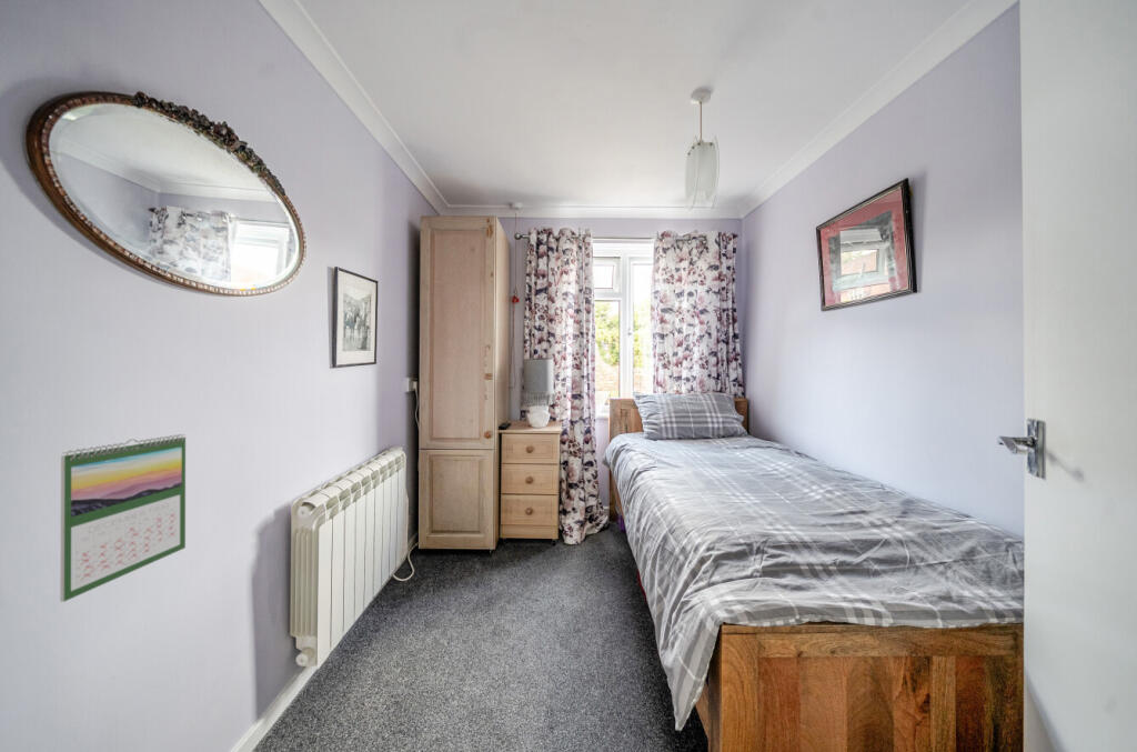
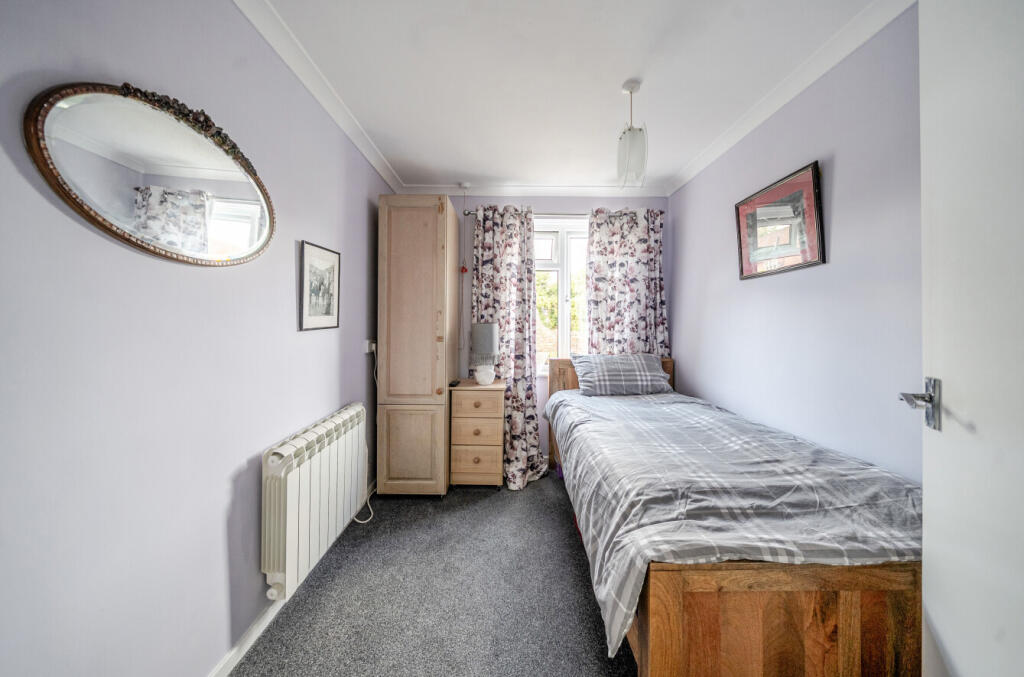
- calendar [59,433,187,603]
